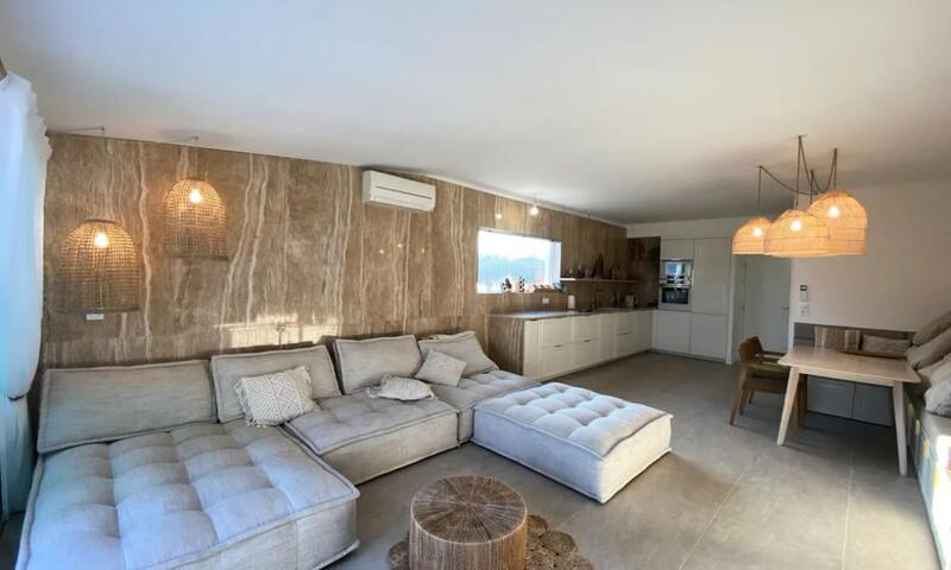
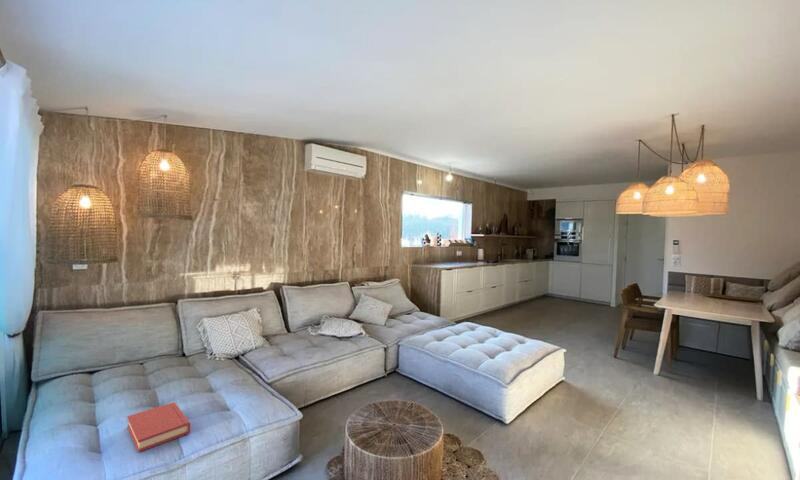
+ hardback book [126,401,191,453]
